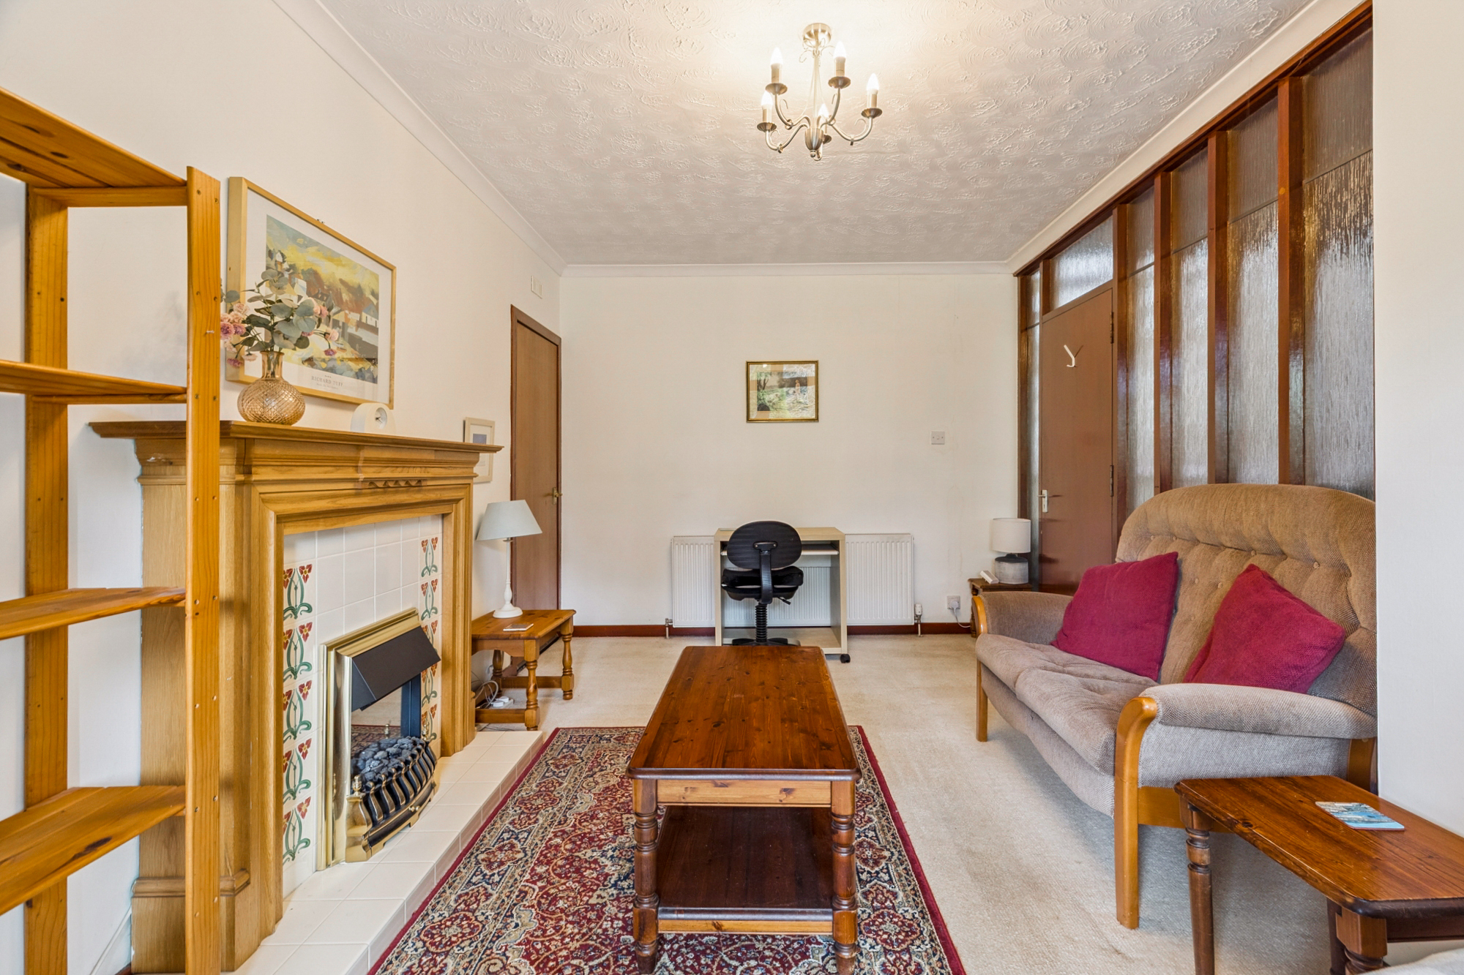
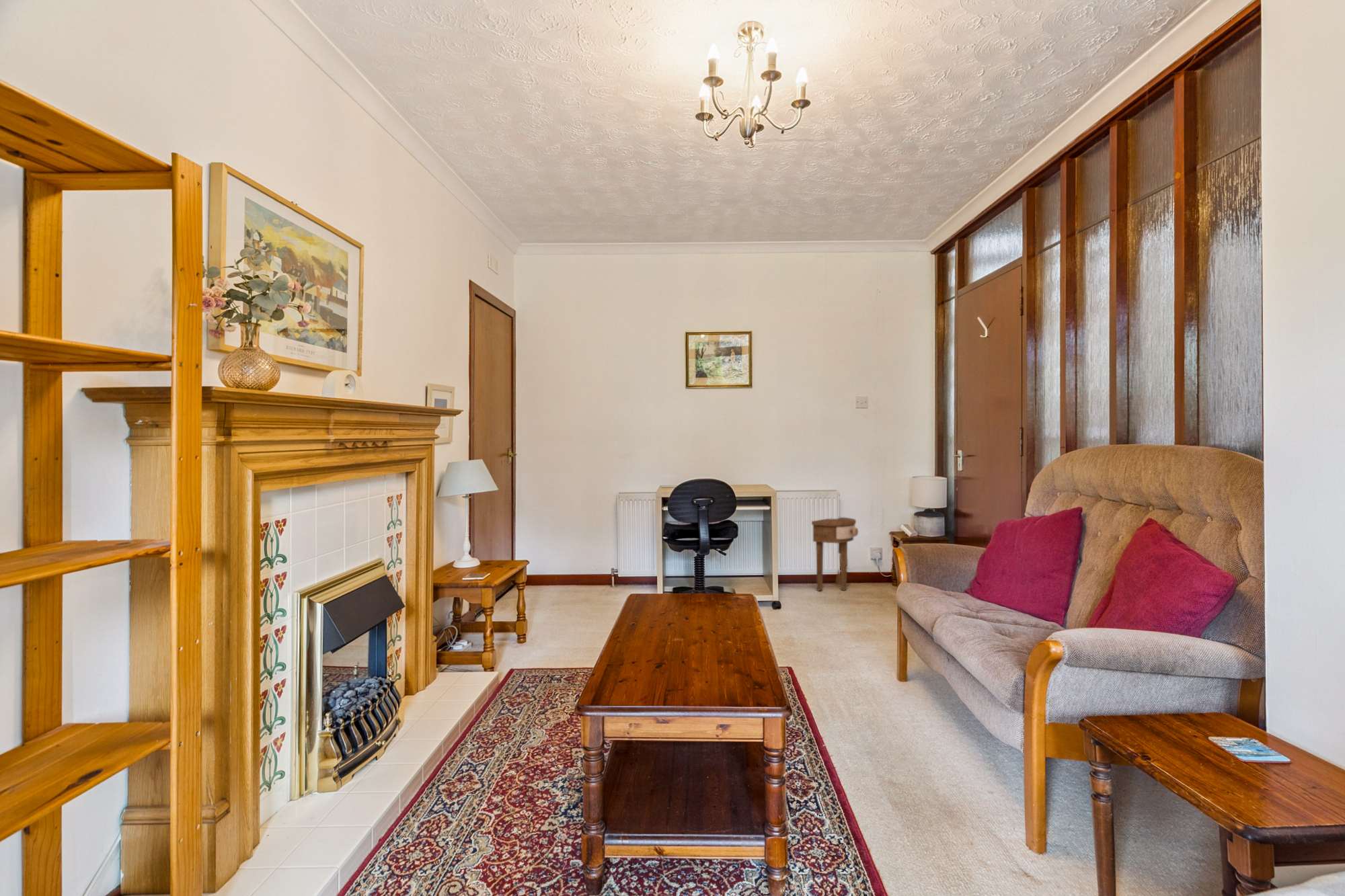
+ side table [811,517,859,592]
